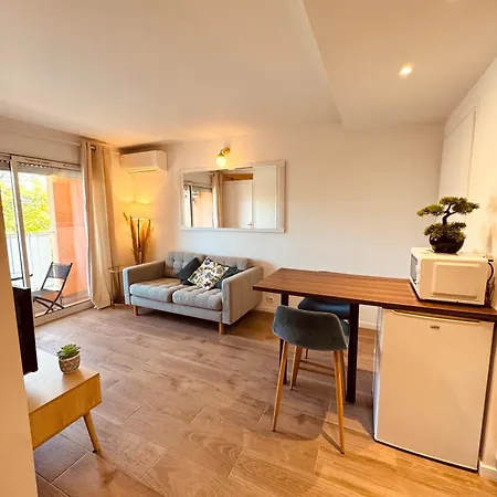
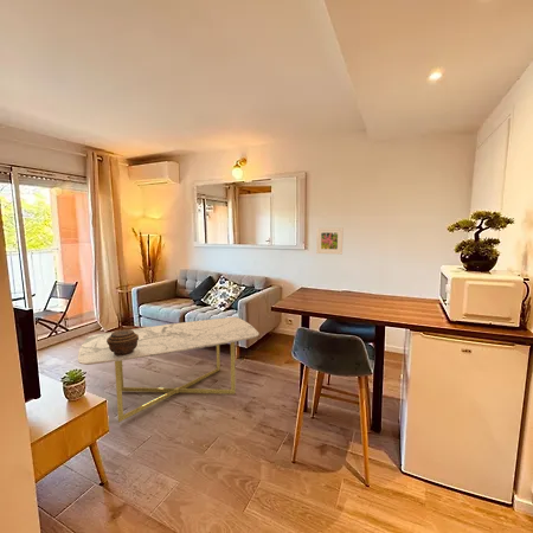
+ decorative container [107,328,139,355]
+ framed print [315,226,345,256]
+ coffee table [77,316,261,423]
